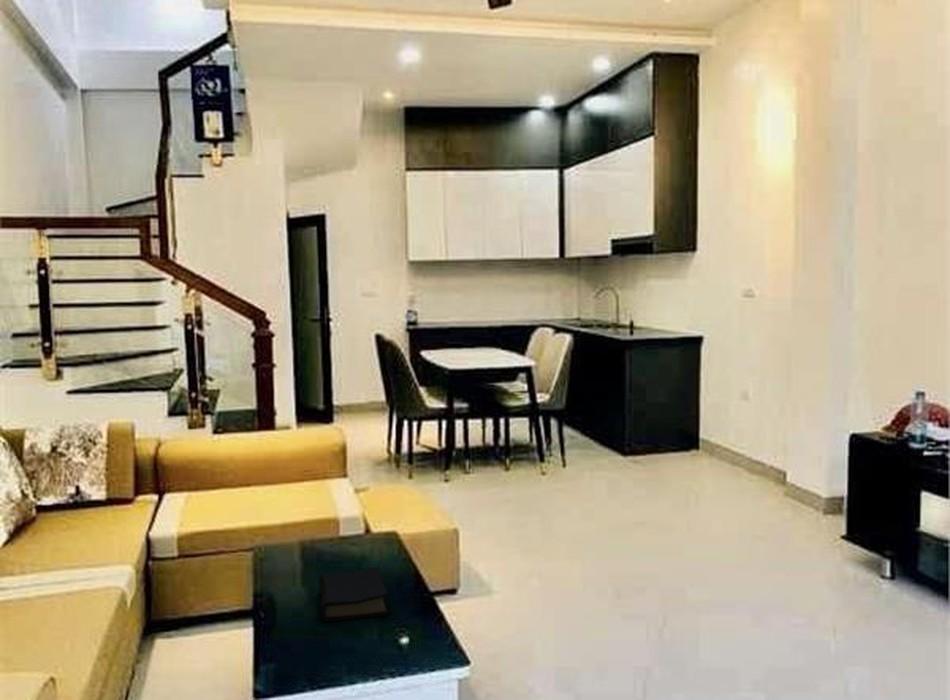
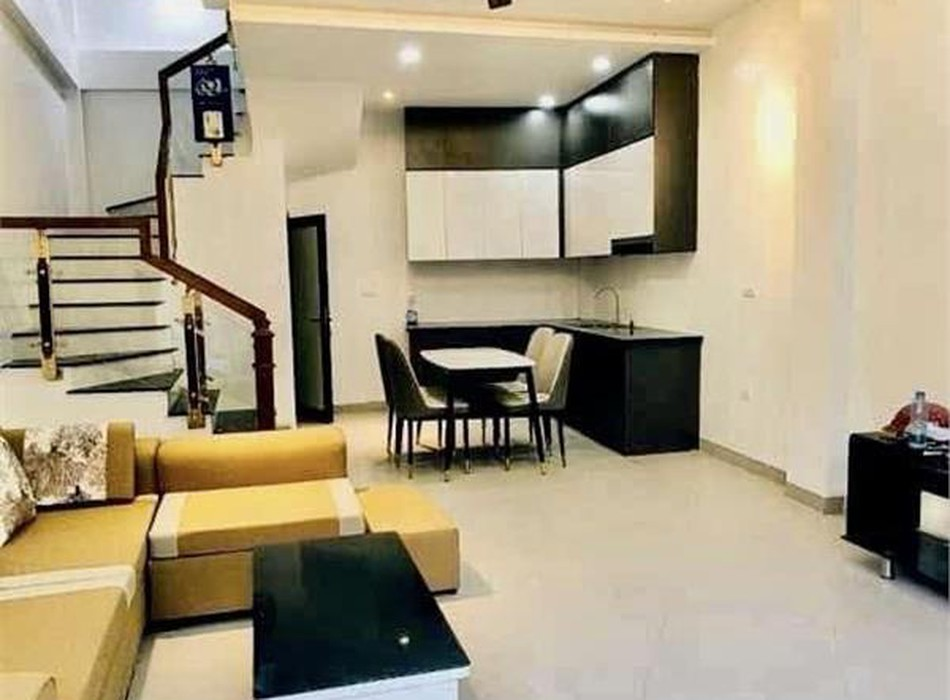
- hardback book [318,566,390,623]
